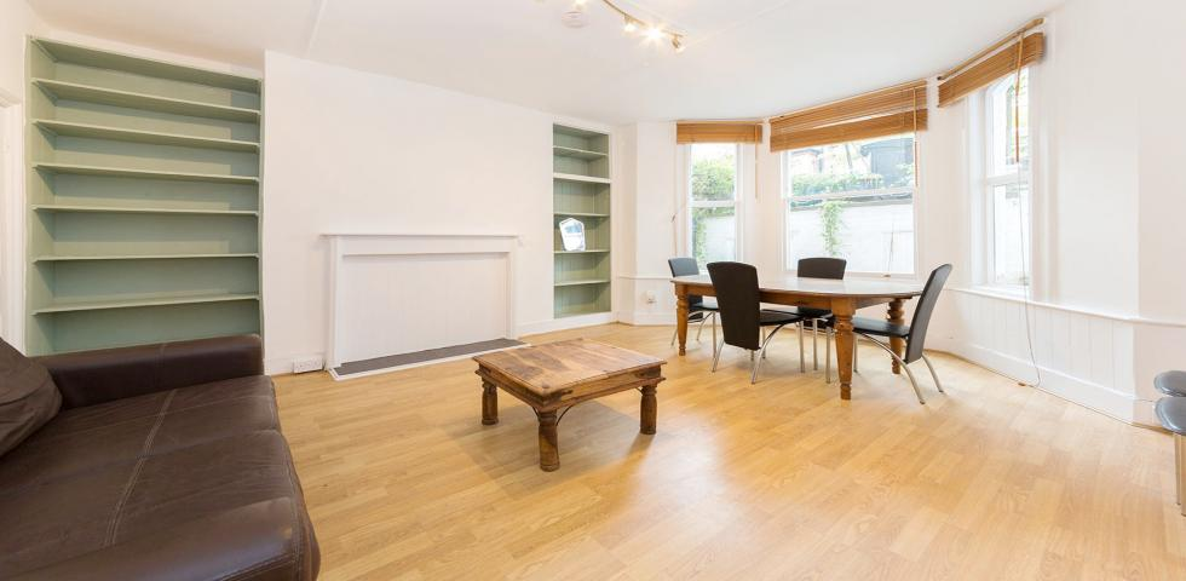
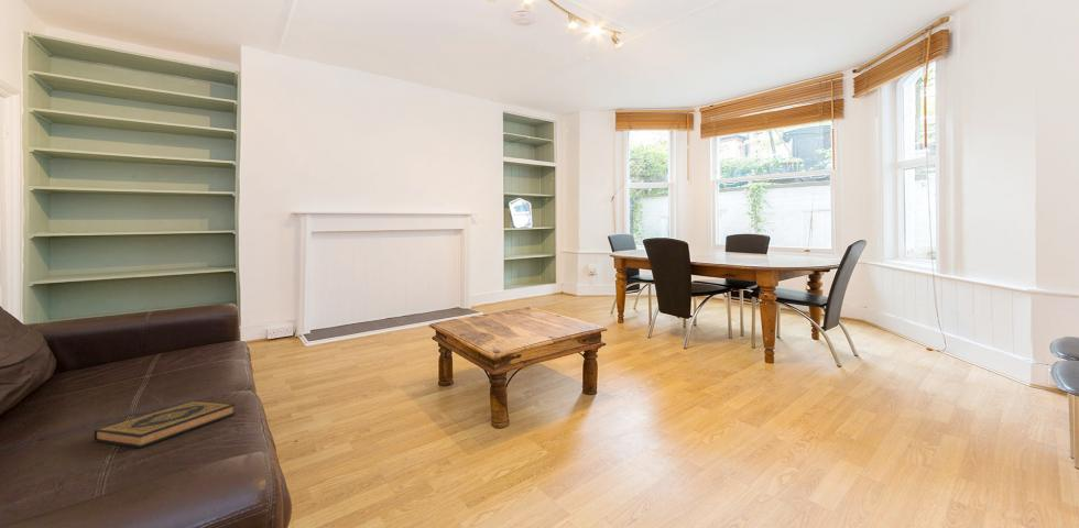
+ hardback book [92,399,237,449]
